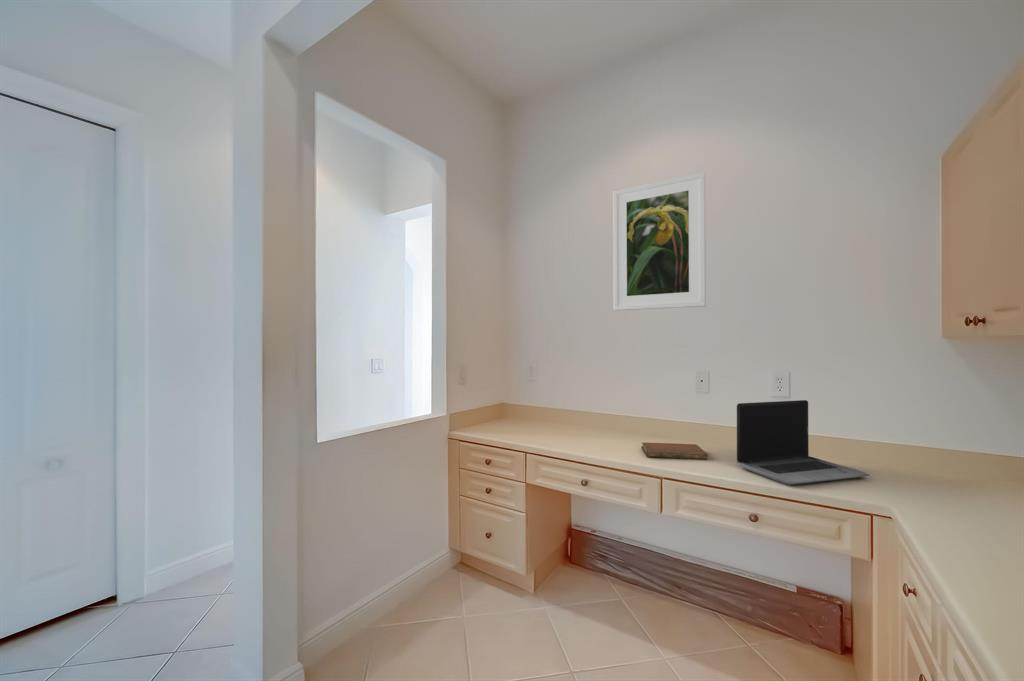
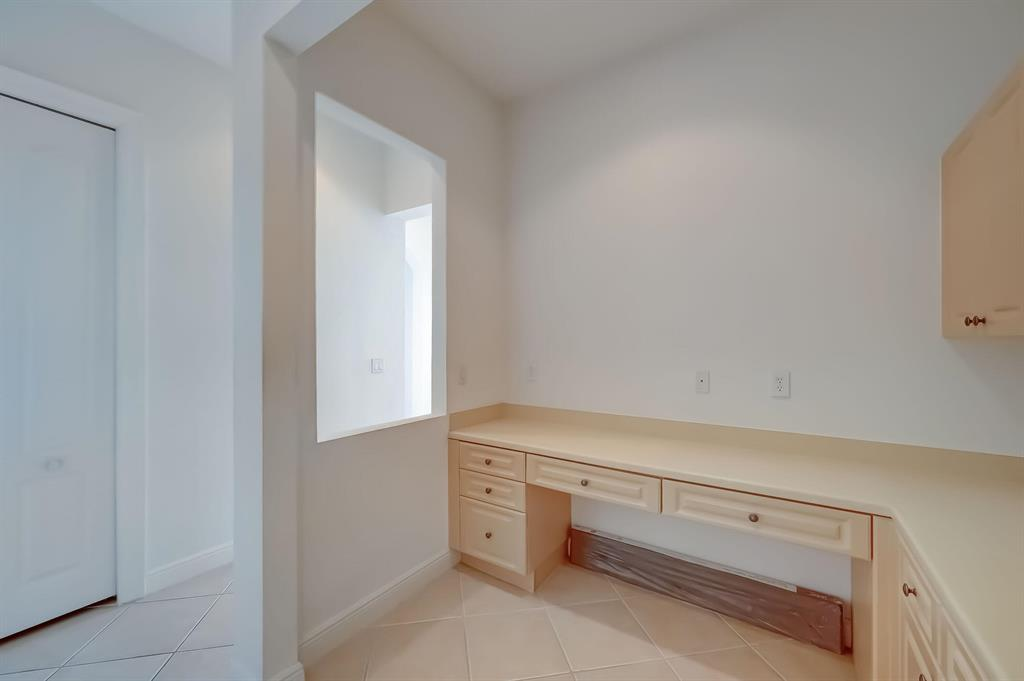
- laptop computer [736,399,871,486]
- notebook [640,442,708,461]
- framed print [612,171,707,312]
